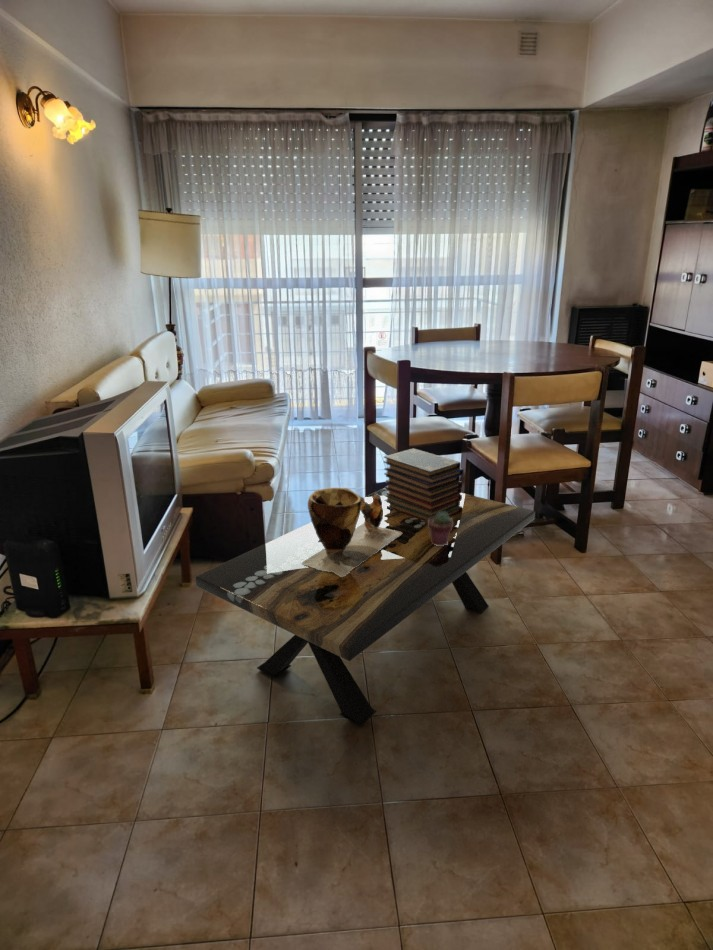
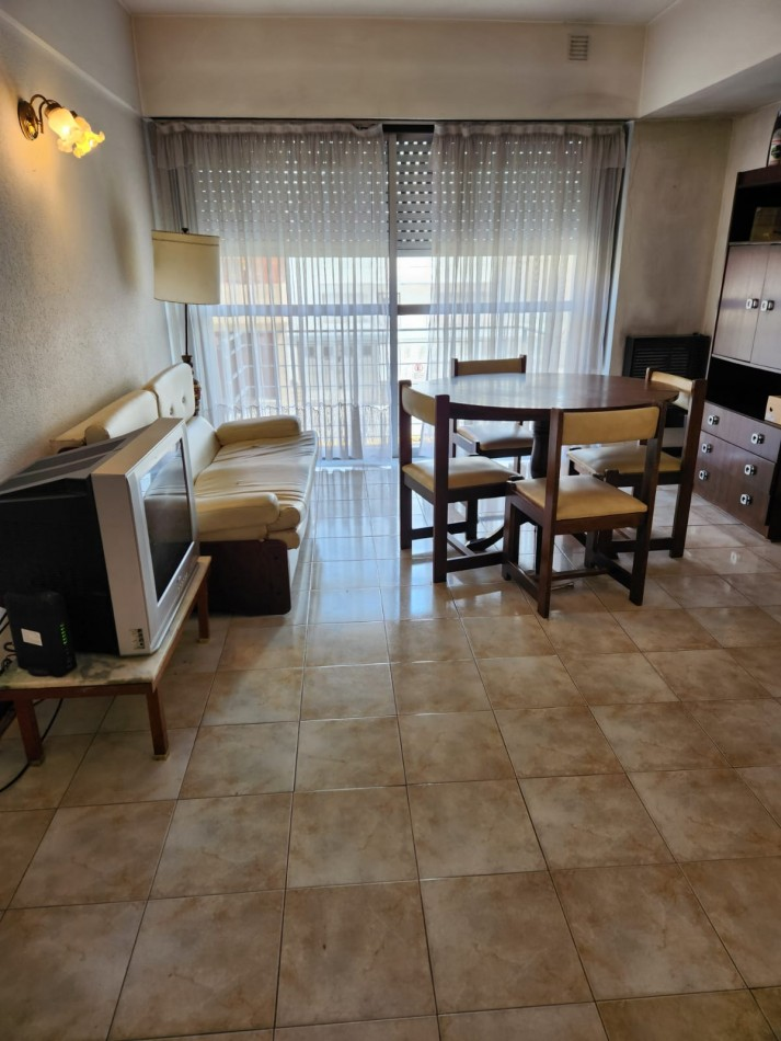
- clay pot [301,487,402,577]
- potted succulent [428,512,453,546]
- book stack [383,447,465,522]
- coffee table [194,487,536,727]
